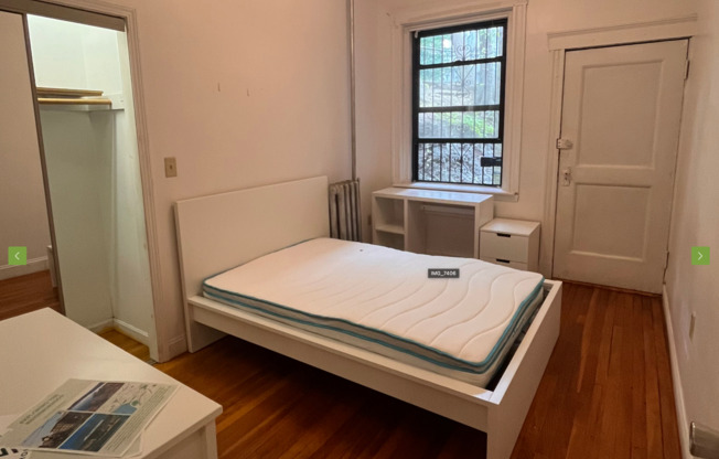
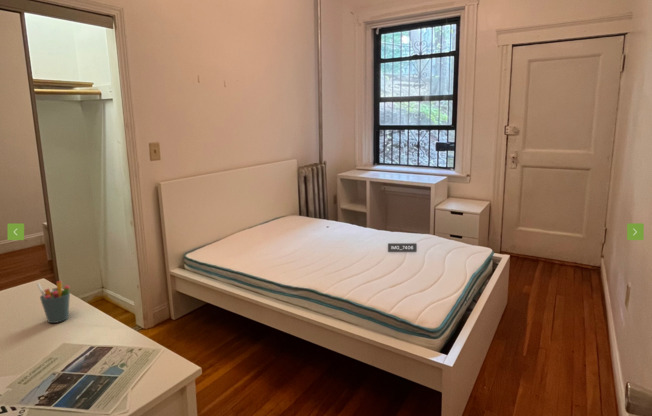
+ pen holder [36,280,71,324]
